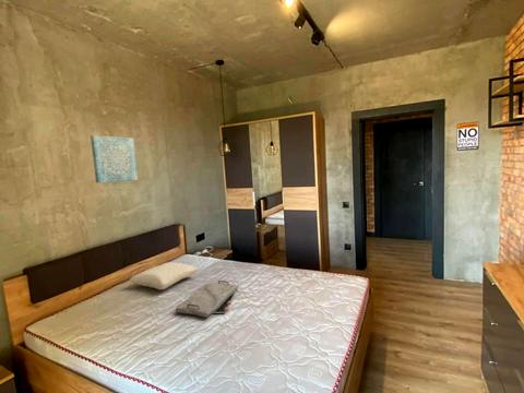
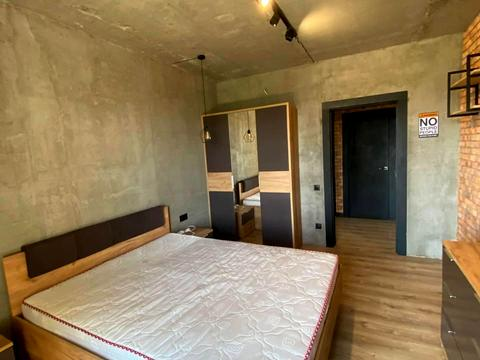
- pillow [129,261,199,290]
- wall art [90,134,139,184]
- serving tray [175,279,239,319]
